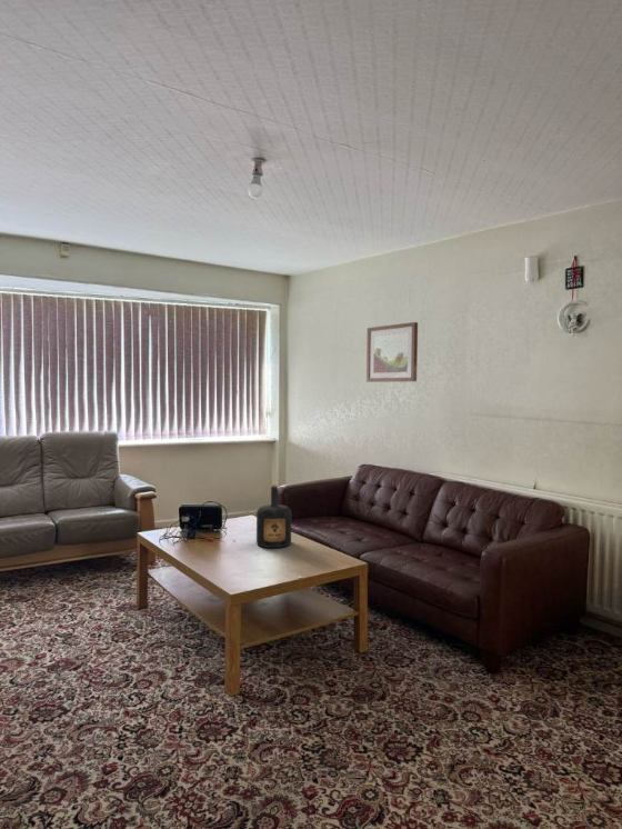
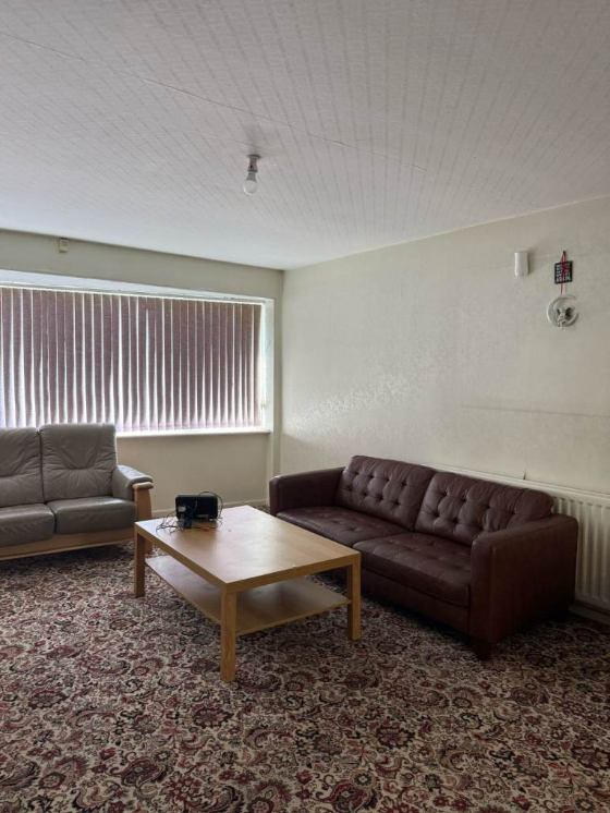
- bottle [255,483,292,549]
- wall art [365,321,419,383]
